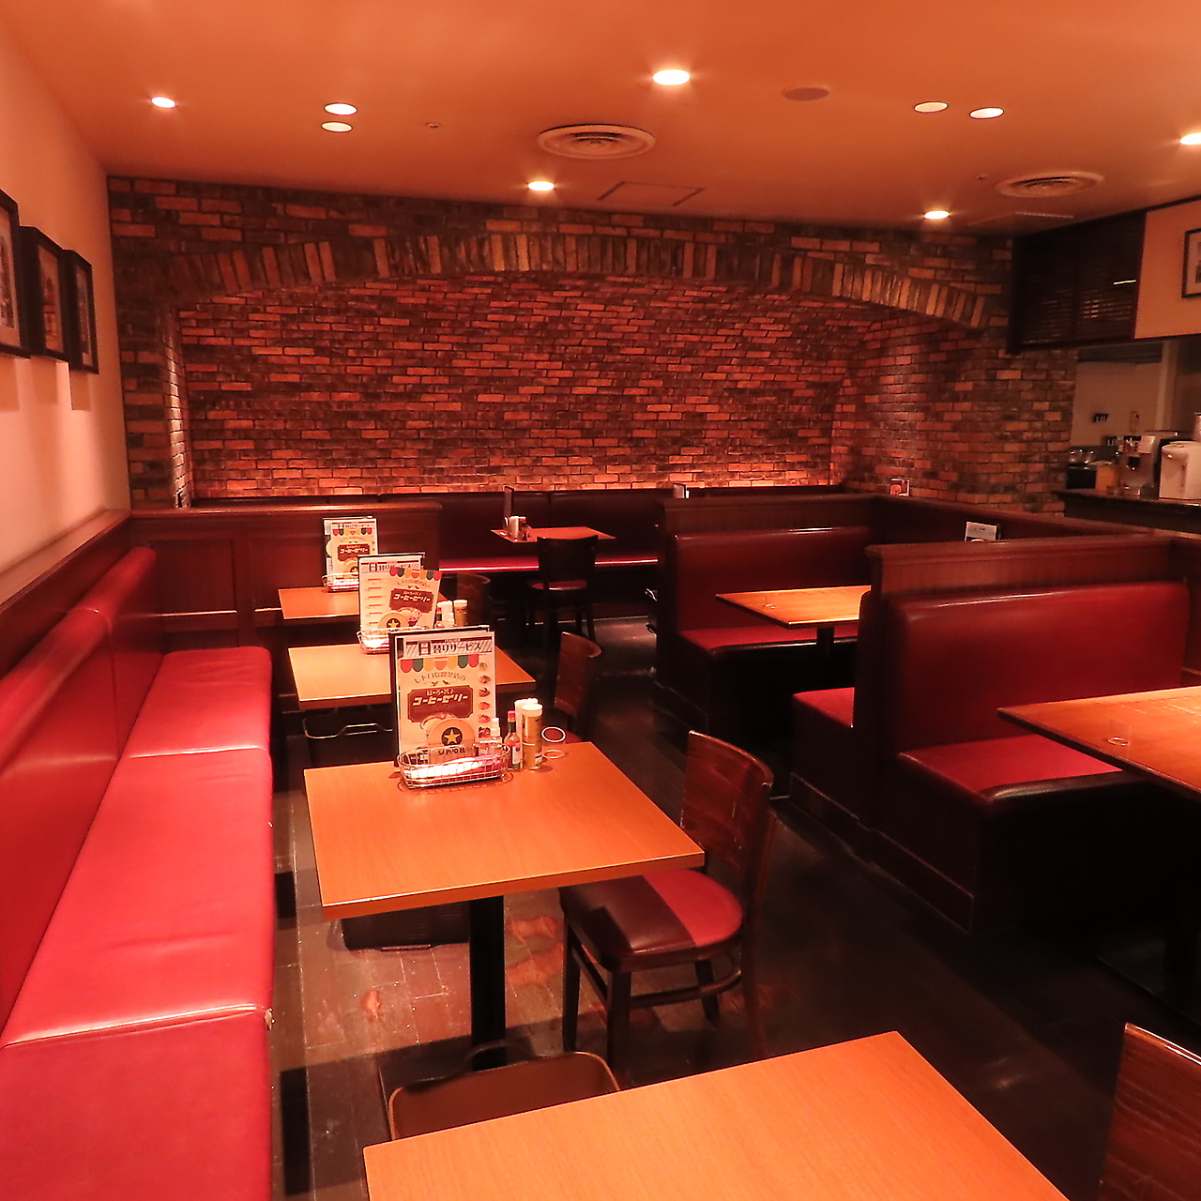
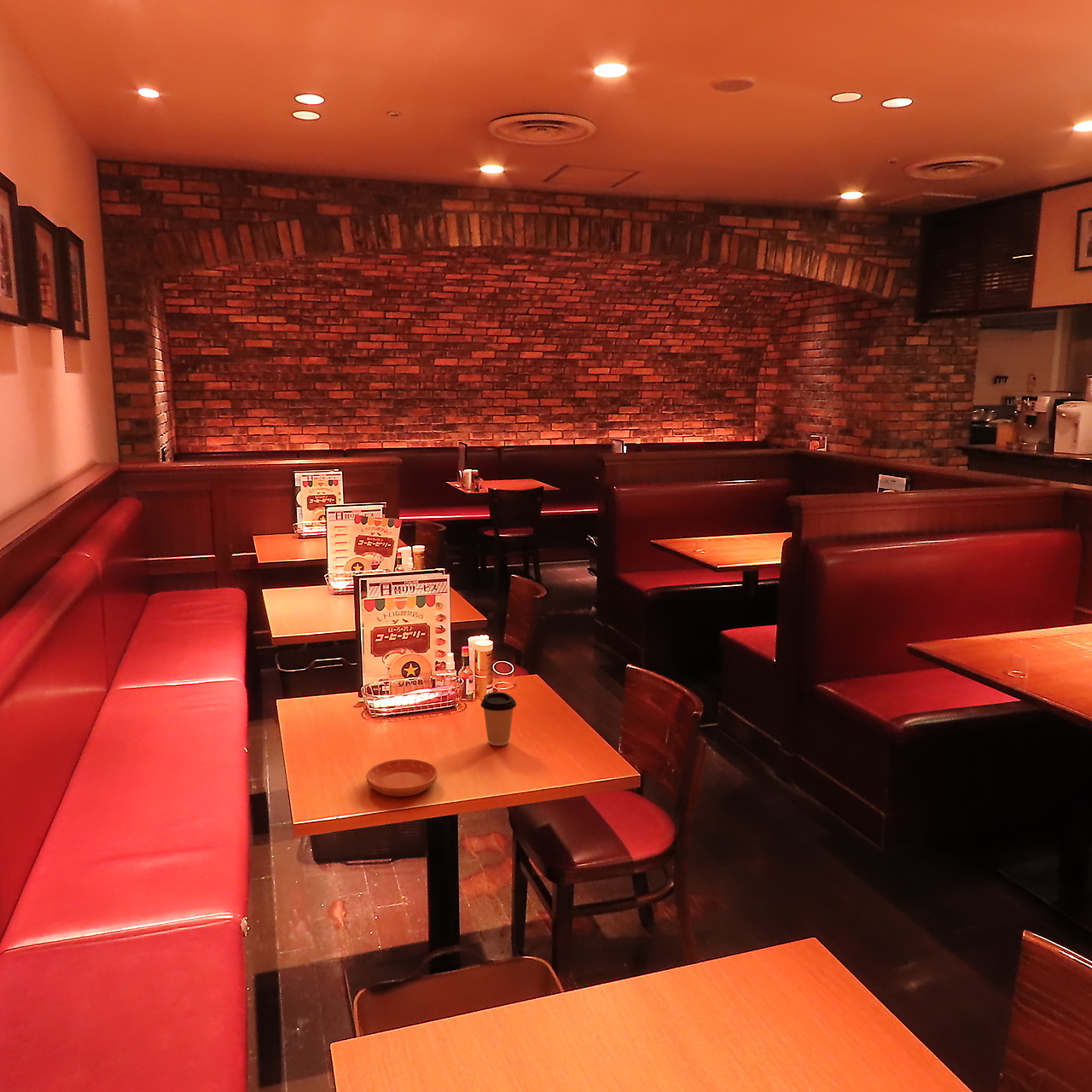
+ saucer [365,758,439,798]
+ coffee cup [480,691,517,746]
